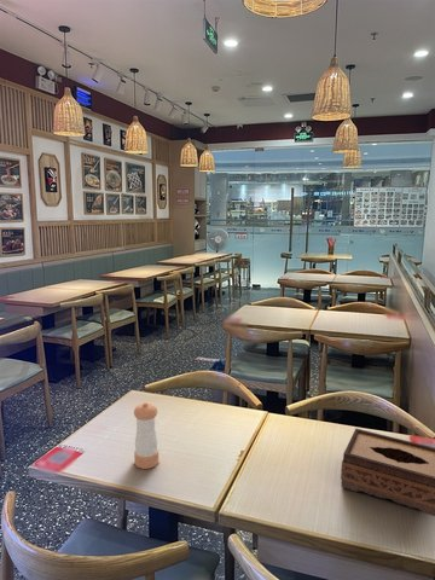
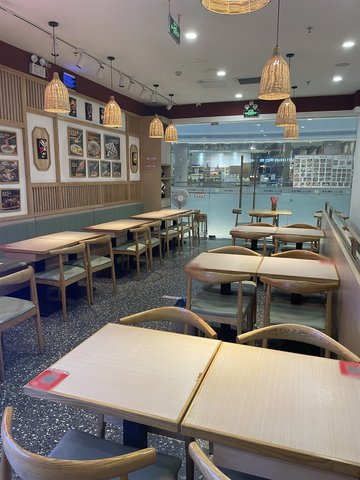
- tissue box [340,428,435,517]
- pepper shaker [133,401,160,470]
